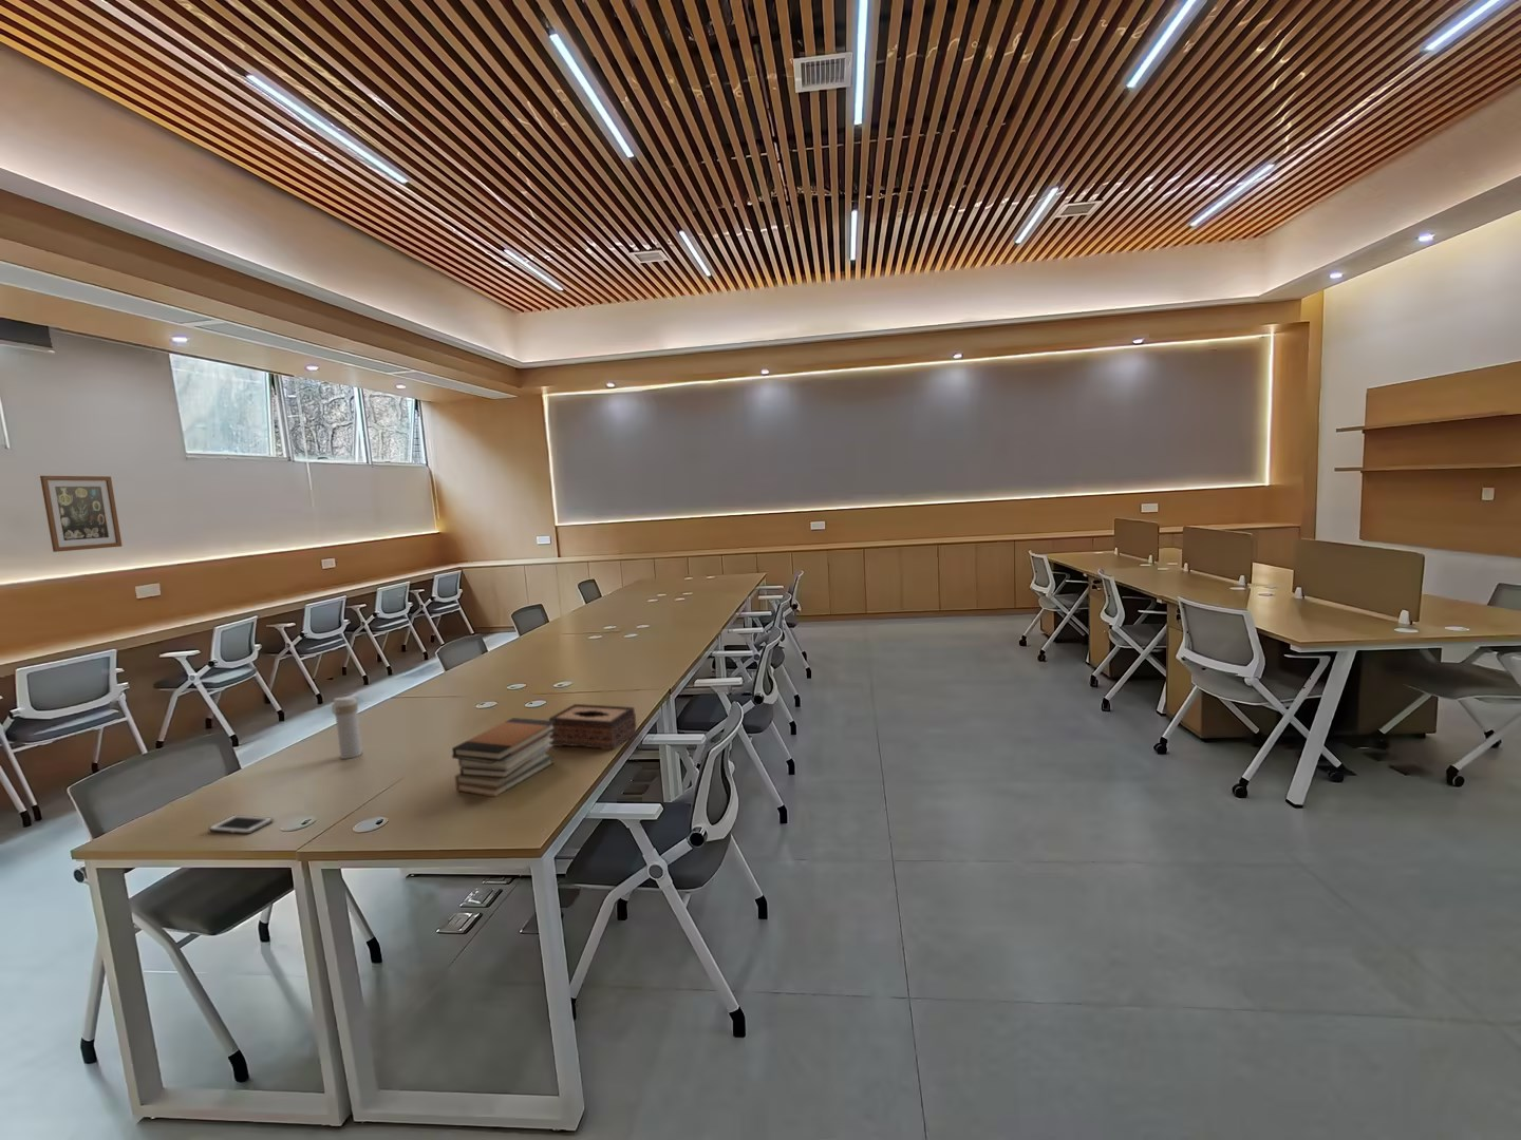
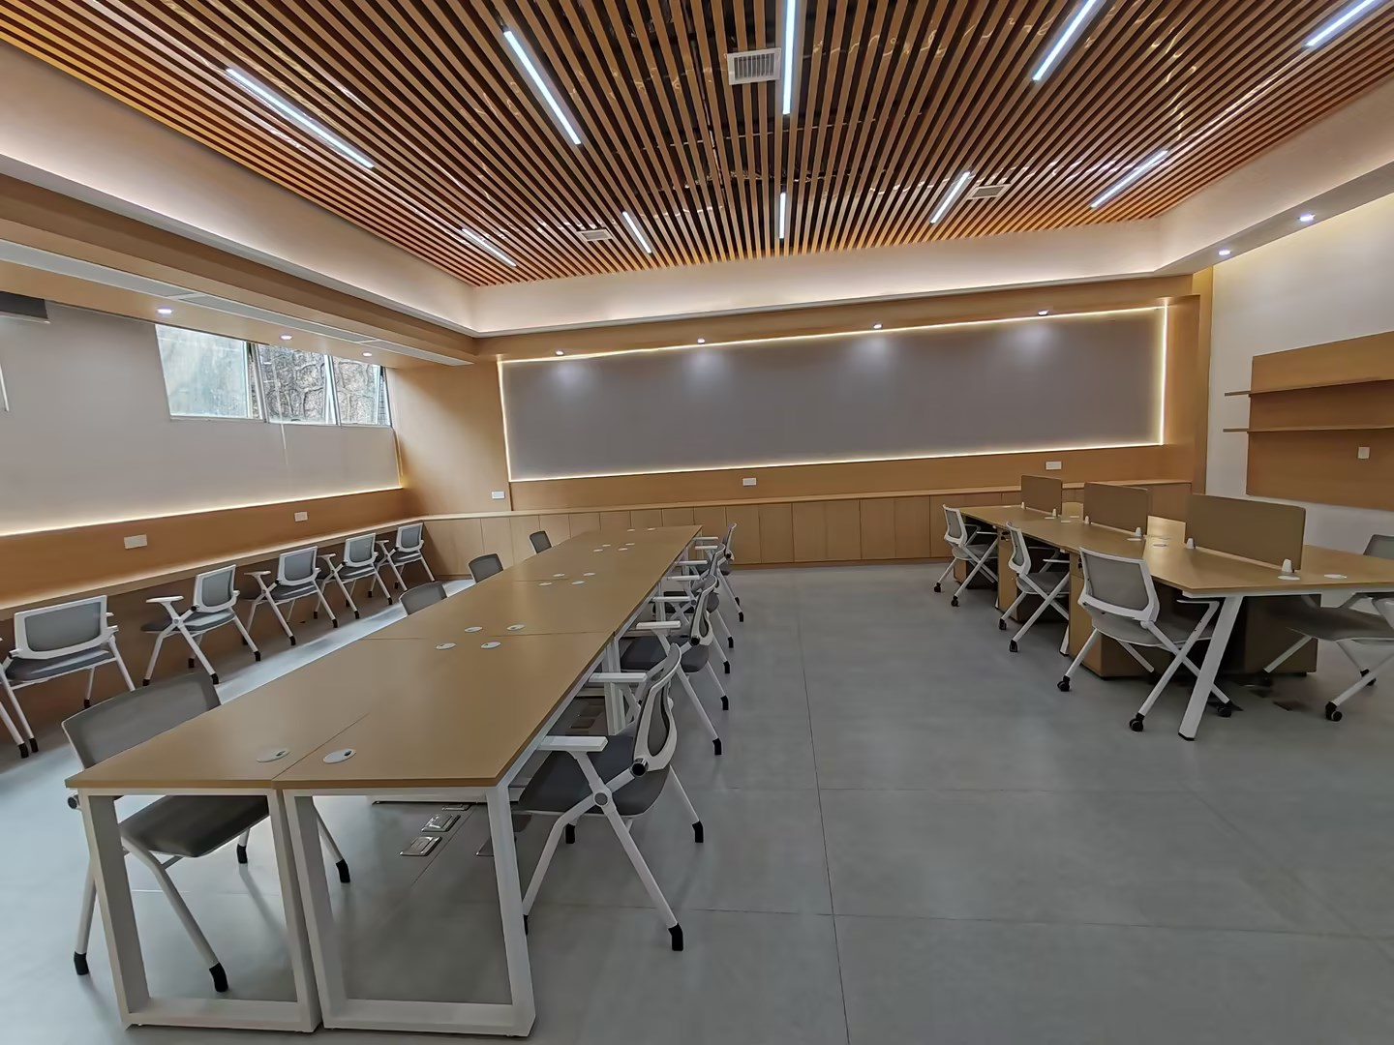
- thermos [331,696,363,760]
- wall art [40,475,123,553]
- cell phone [208,814,274,835]
- book stack [452,717,557,798]
- tissue box [549,703,638,751]
